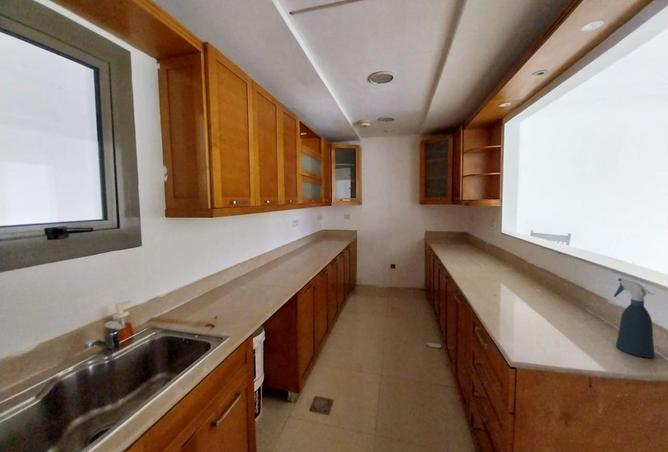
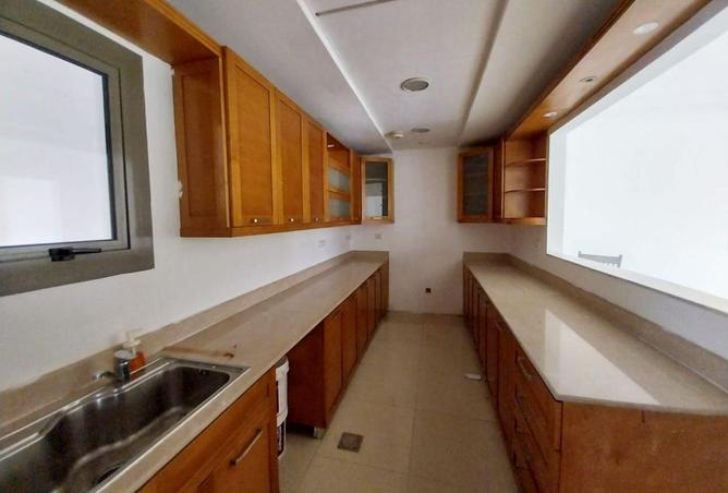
- spray bottle [613,277,655,359]
